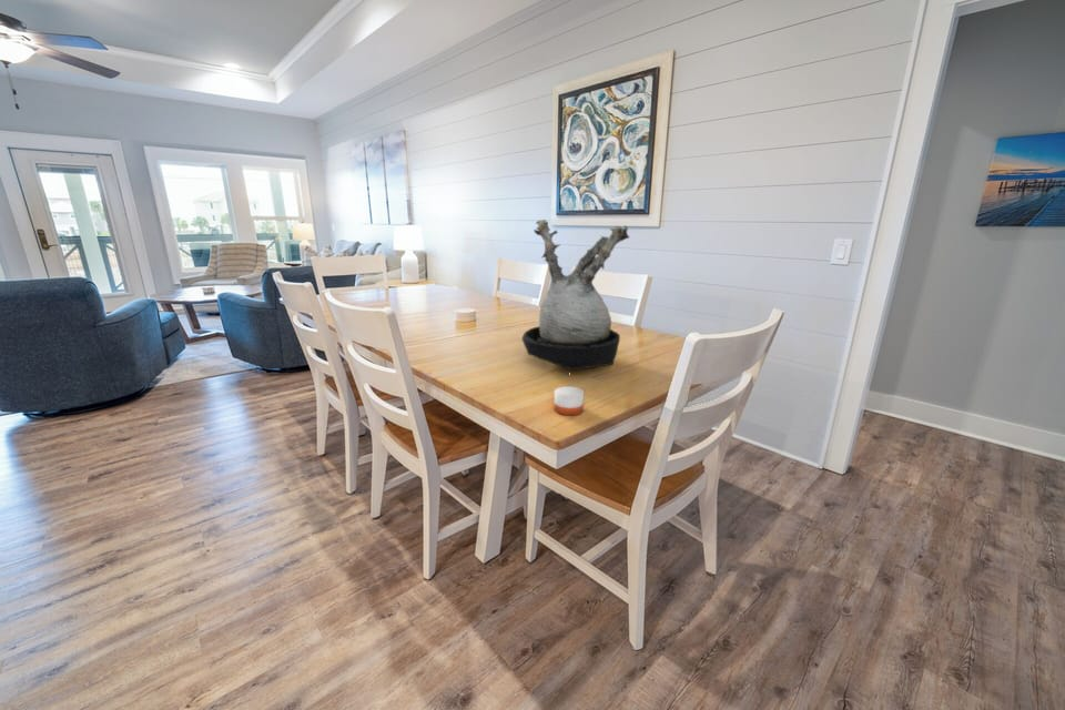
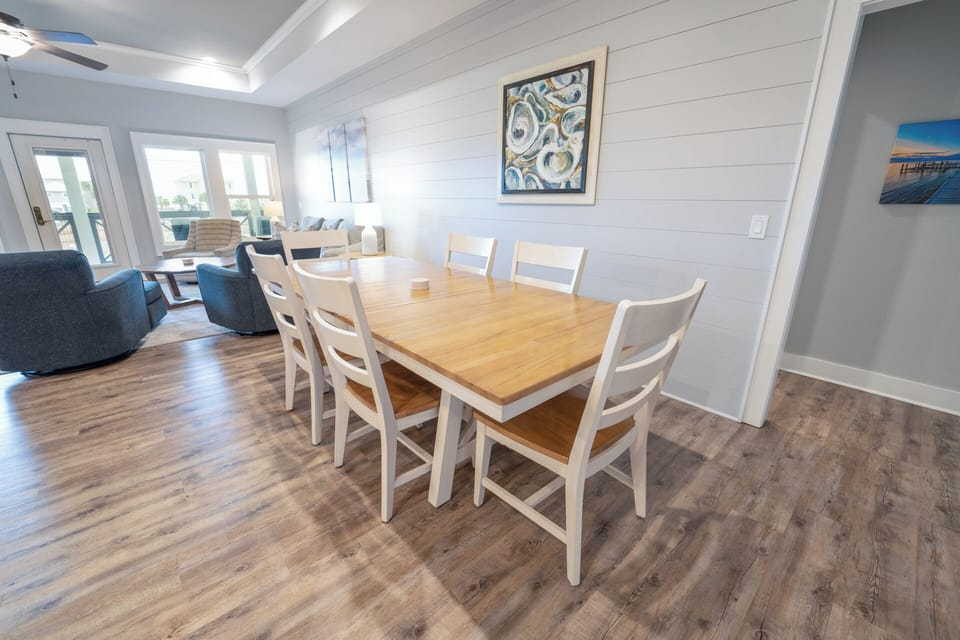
- candle [552,376,585,416]
- plant [521,219,631,372]
